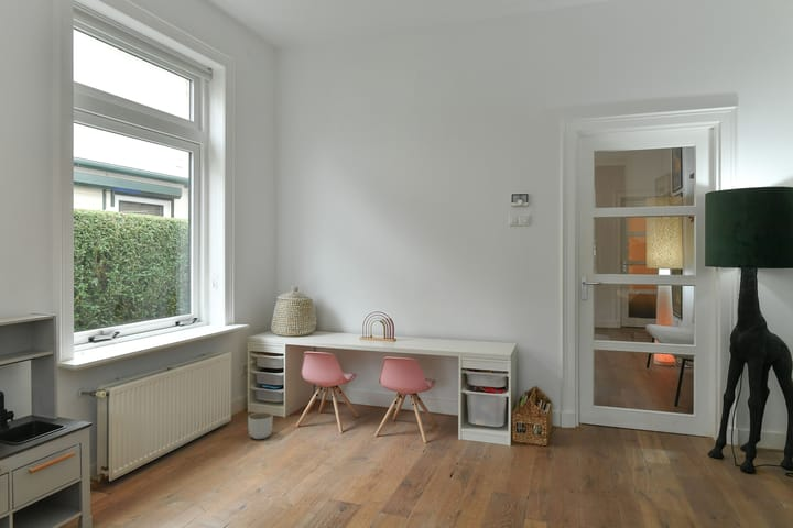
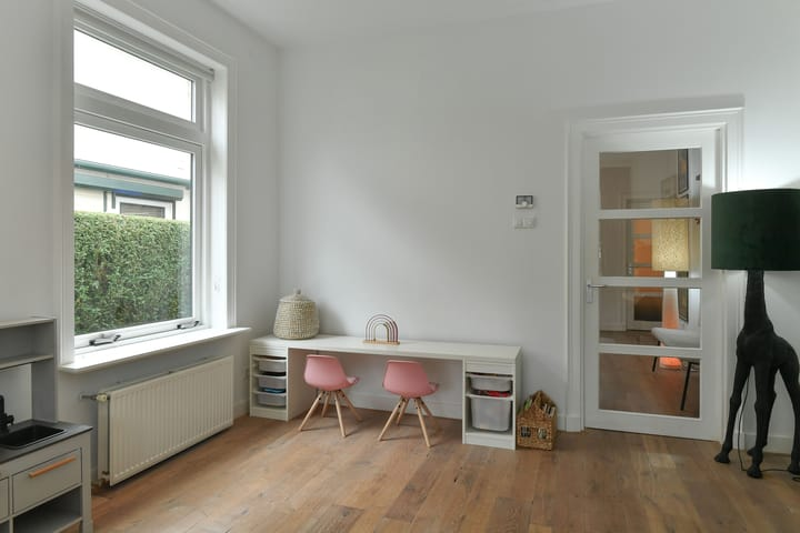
- planter [247,411,274,440]
